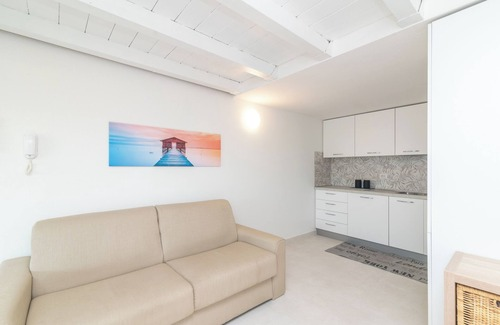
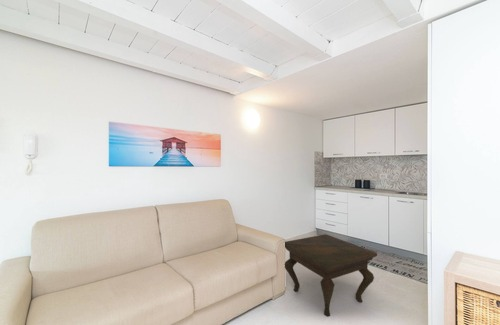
+ side table [284,233,378,318]
